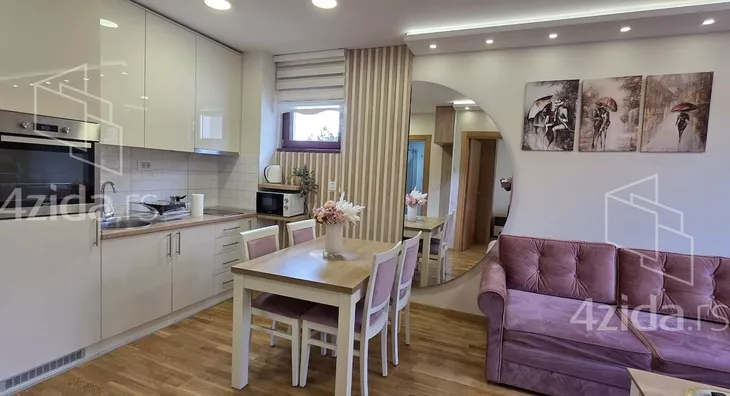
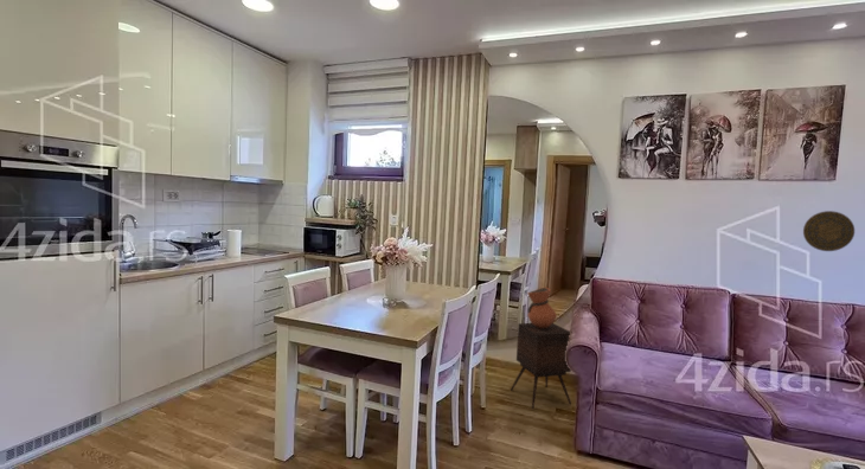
+ vase [526,287,558,329]
+ side table [510,322,572,410]
+ decorative plate [802,210,856,252]
